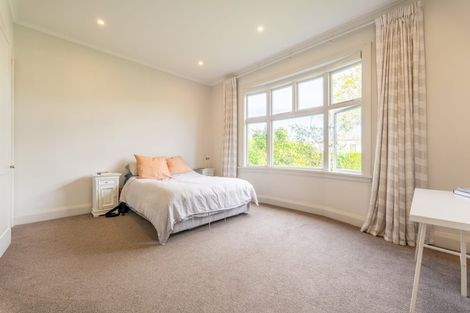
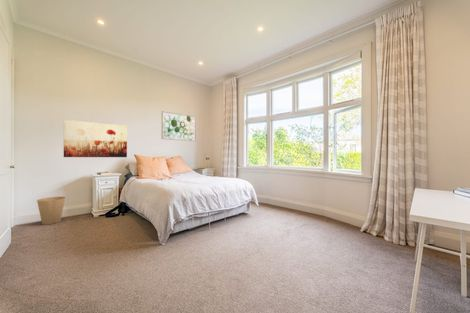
+ wall art [161,110,197,142]
+ wall art [63,119,128,158]
+ trash can [36,196,66,226]
